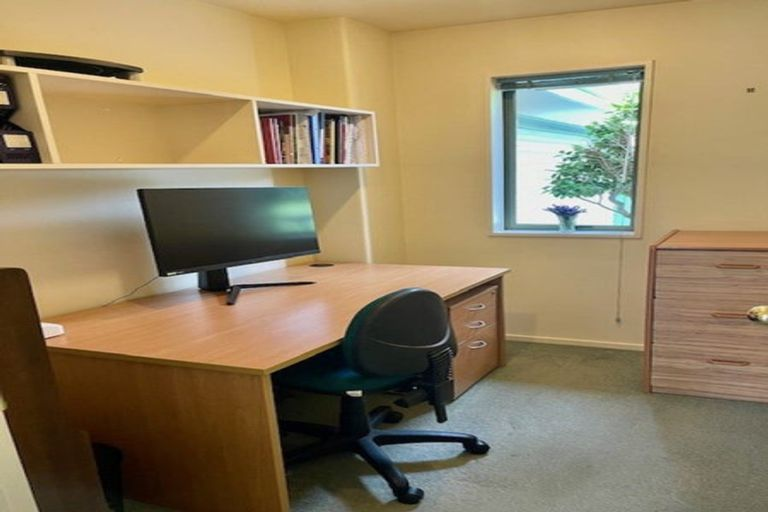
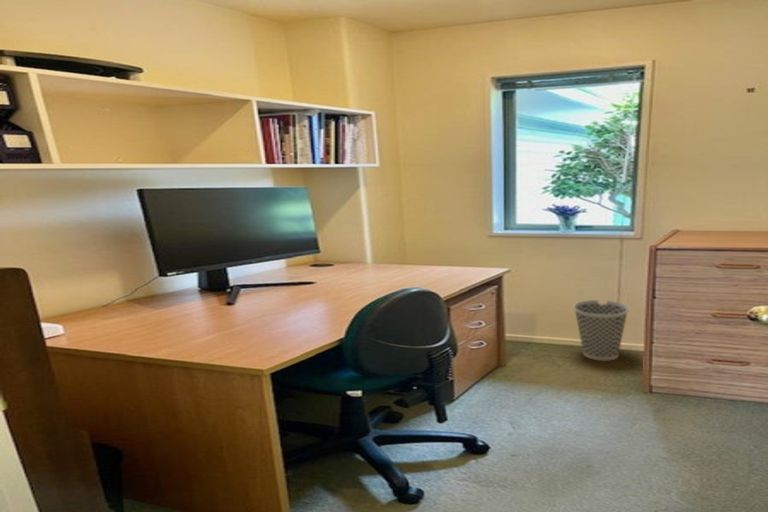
+ wastebasket [573,299,630,361]
